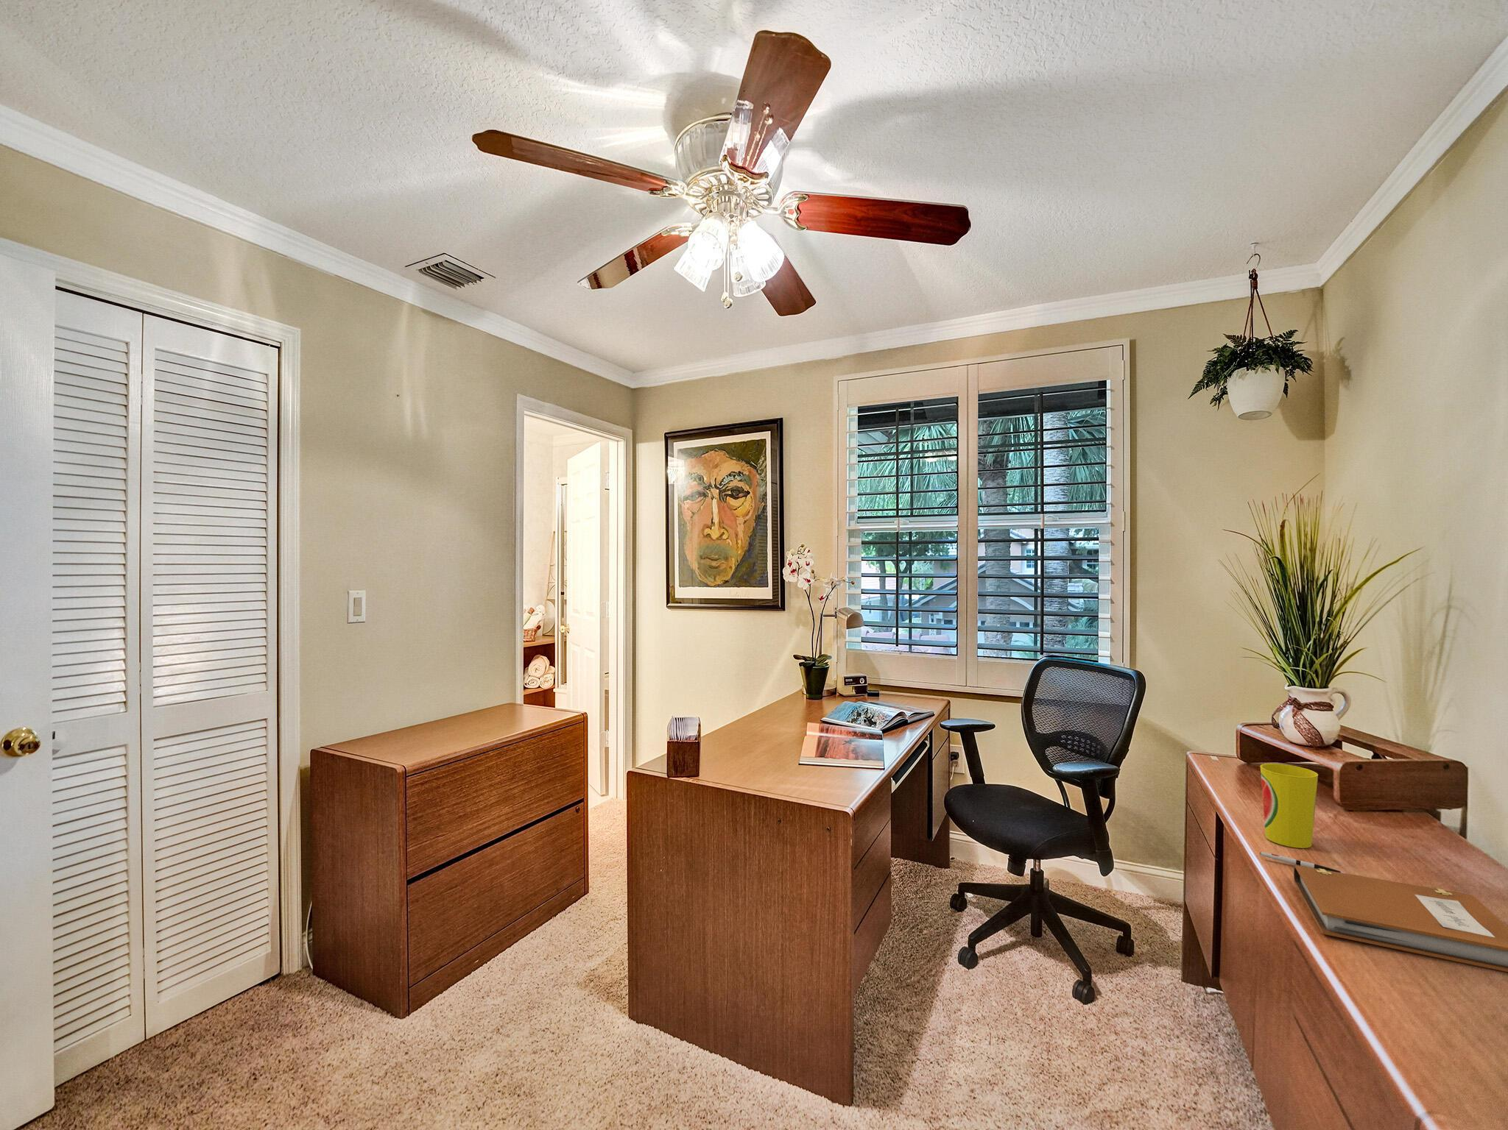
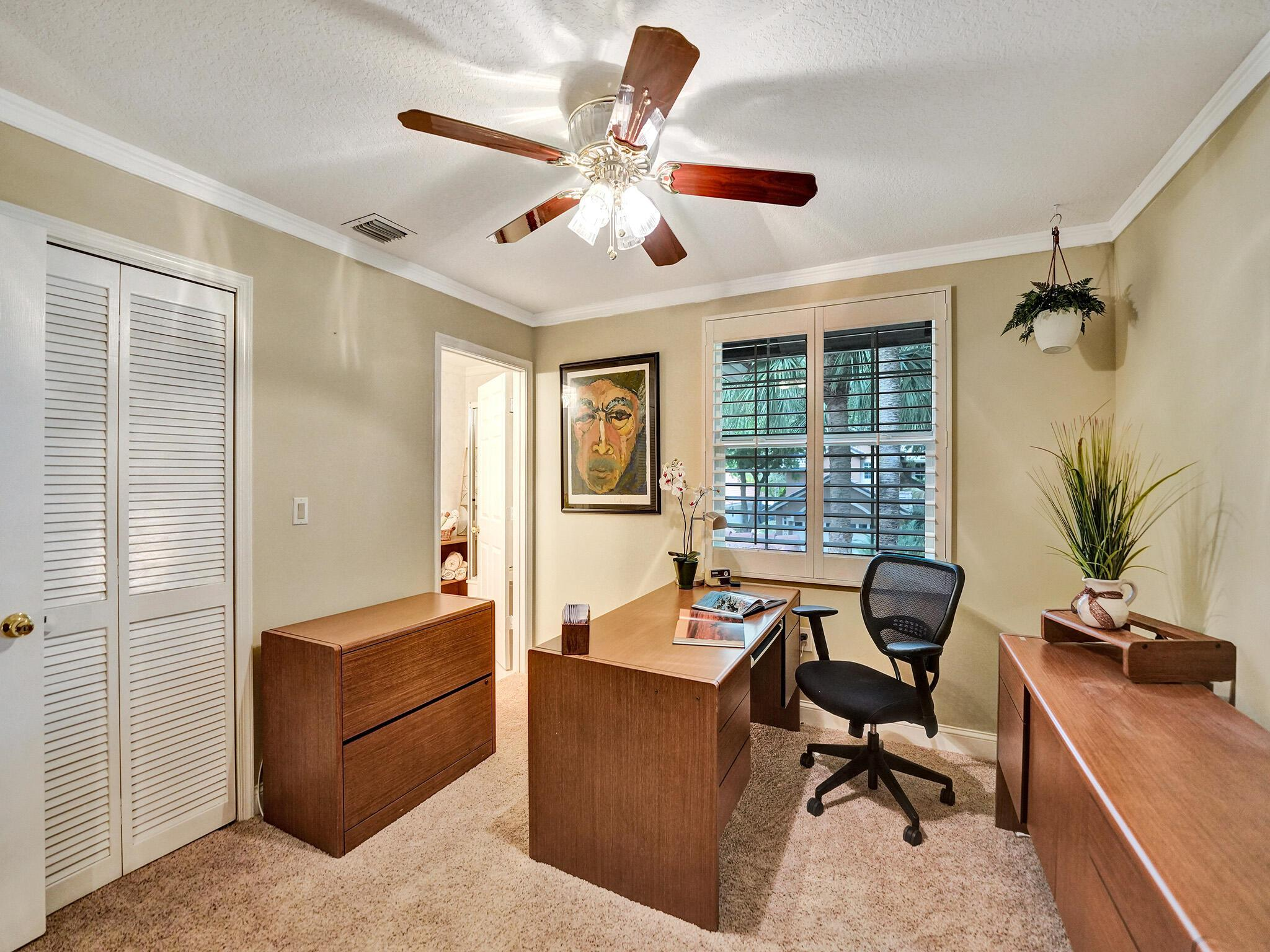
- pen [1259,851,1348,874]
- cup [1259,763,1319,849]
- notebook [1293,864,1508,972]
